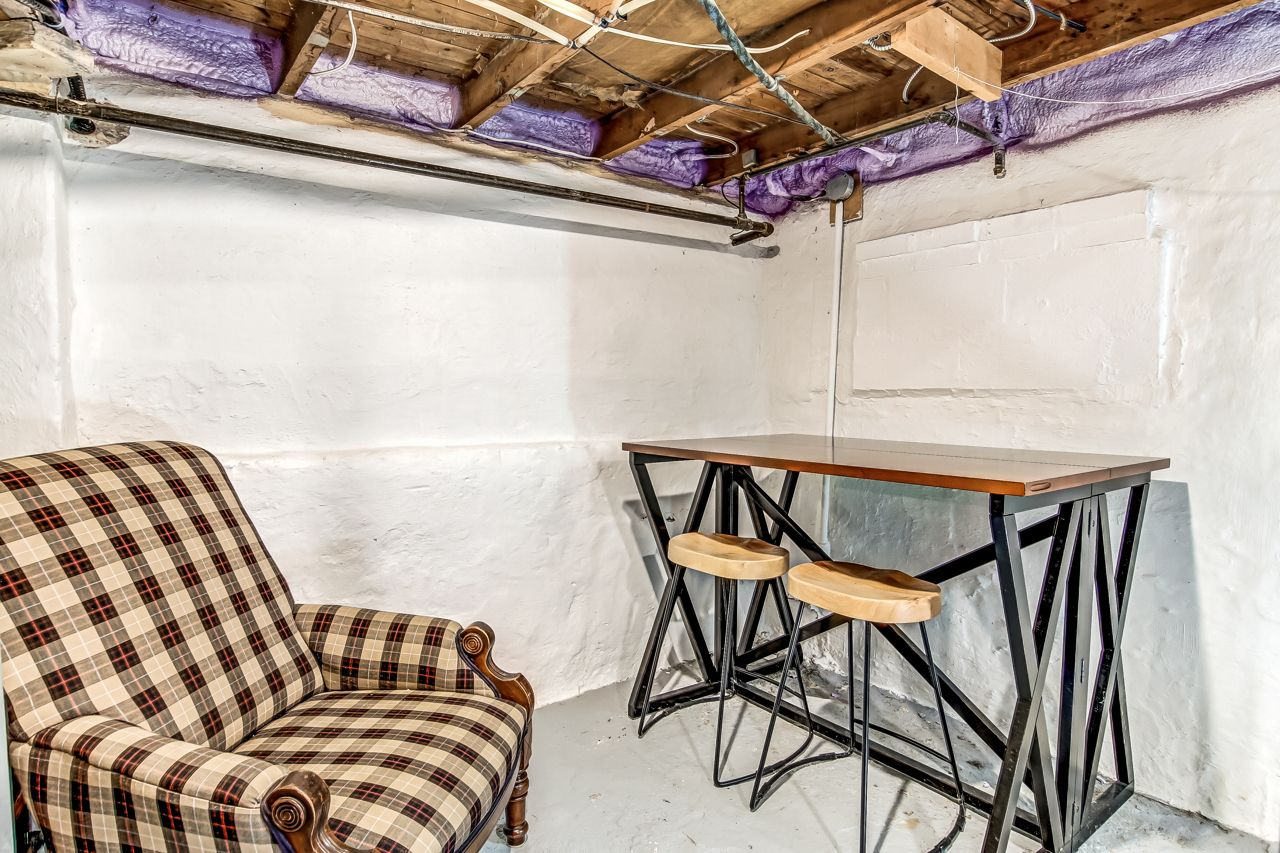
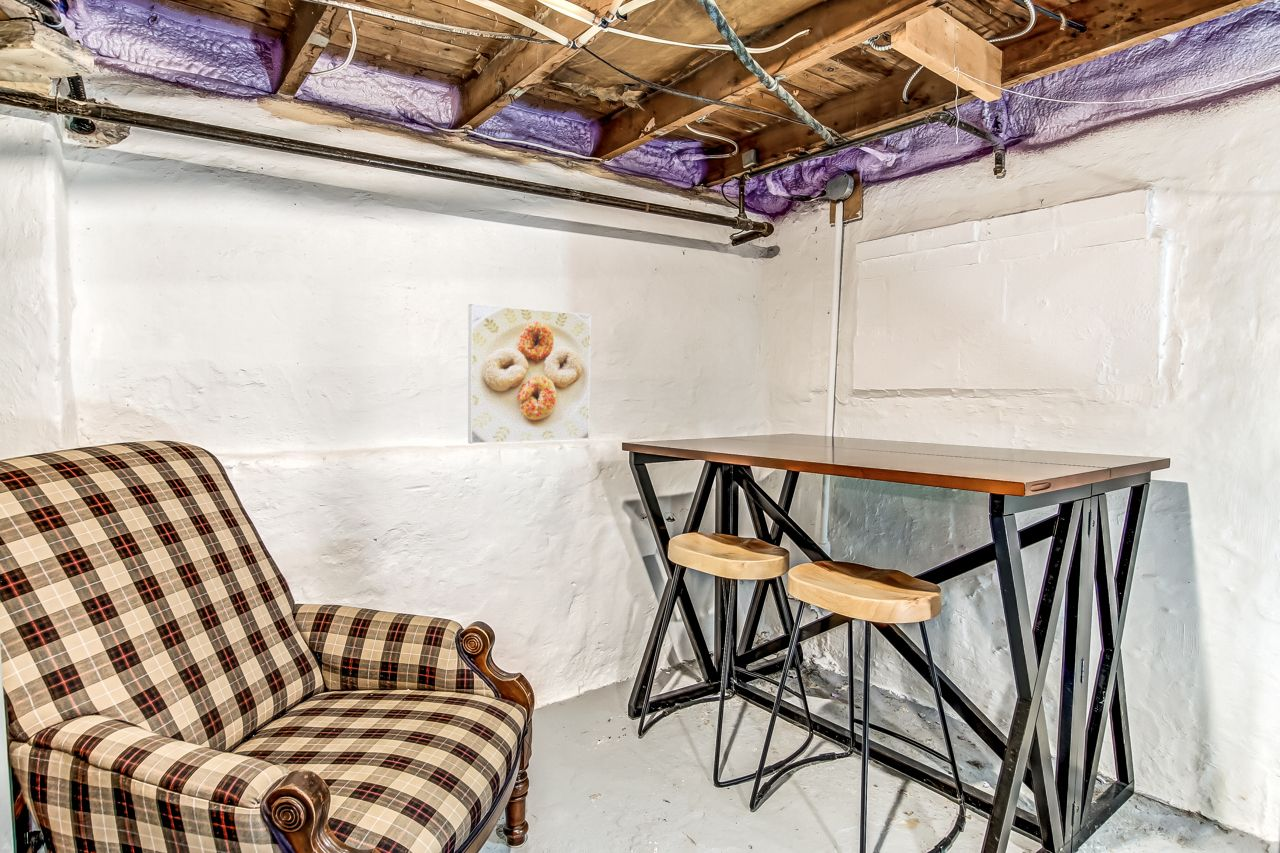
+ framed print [467,303,592,445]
